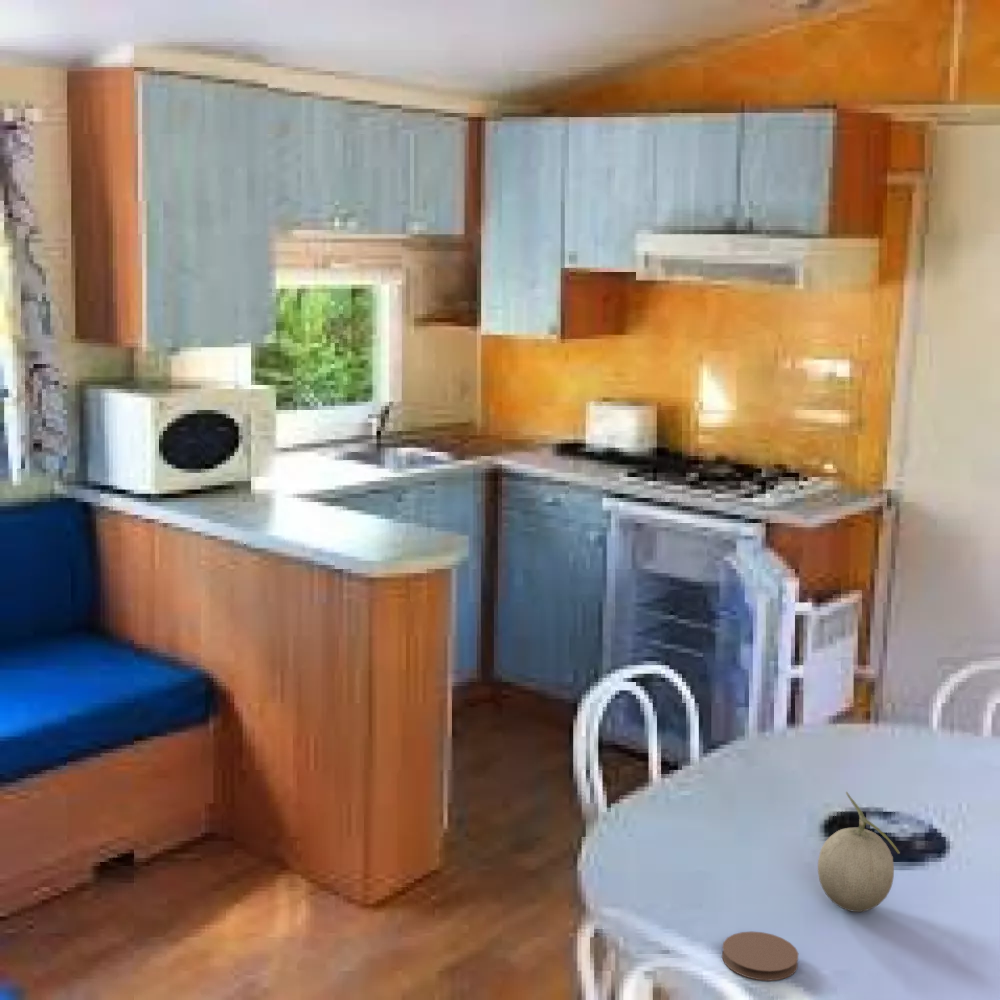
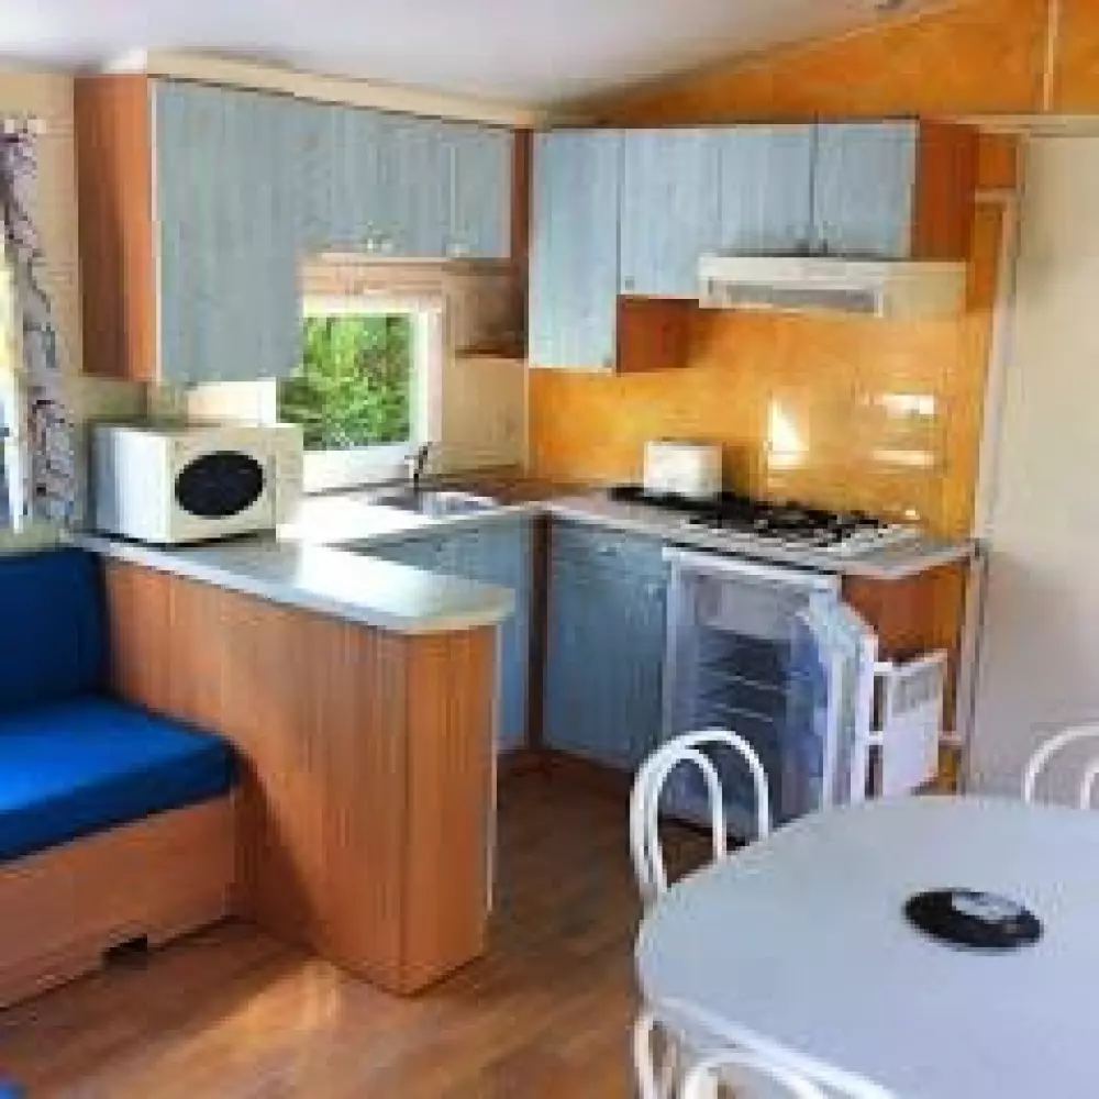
- coaster [721,931,799,982]
- fruit [817,791,901,913]
